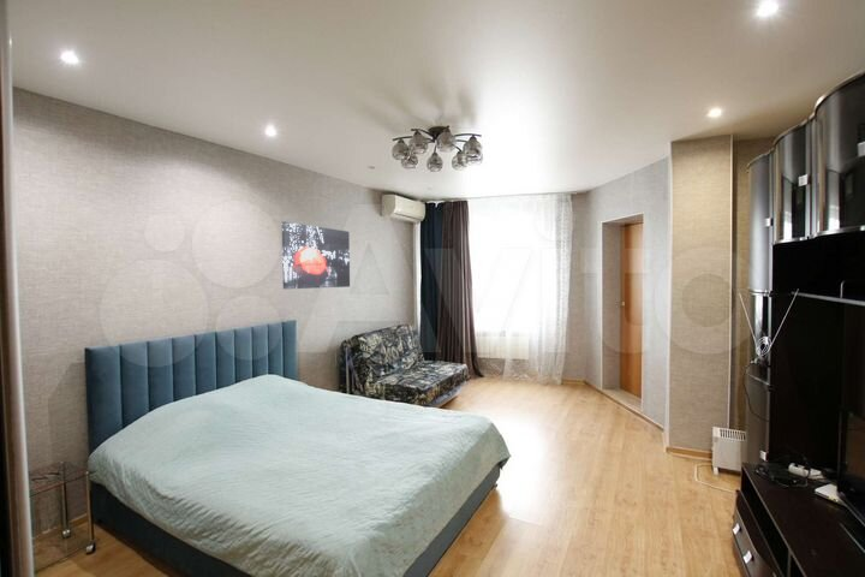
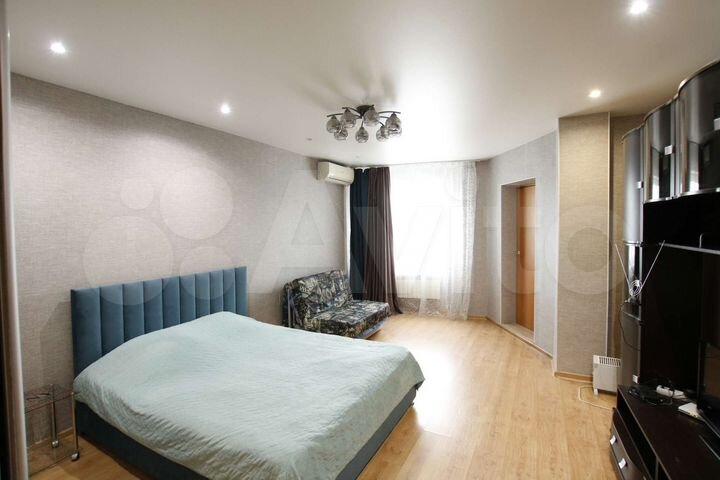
- wall art [281,220,351,290]
